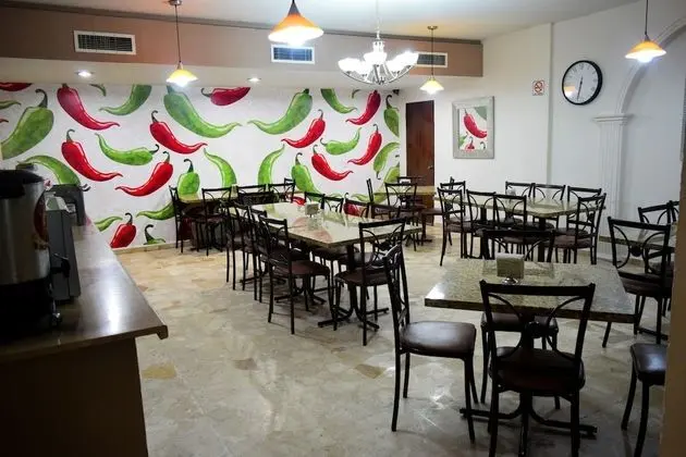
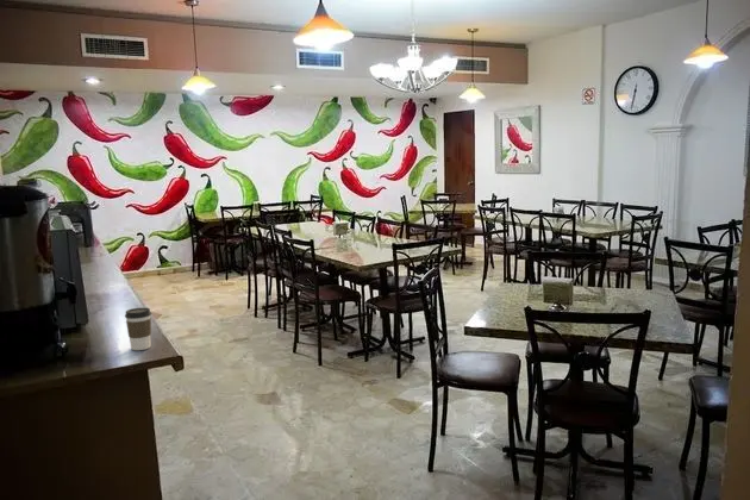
+ coffee cup [124,306,152,351]
